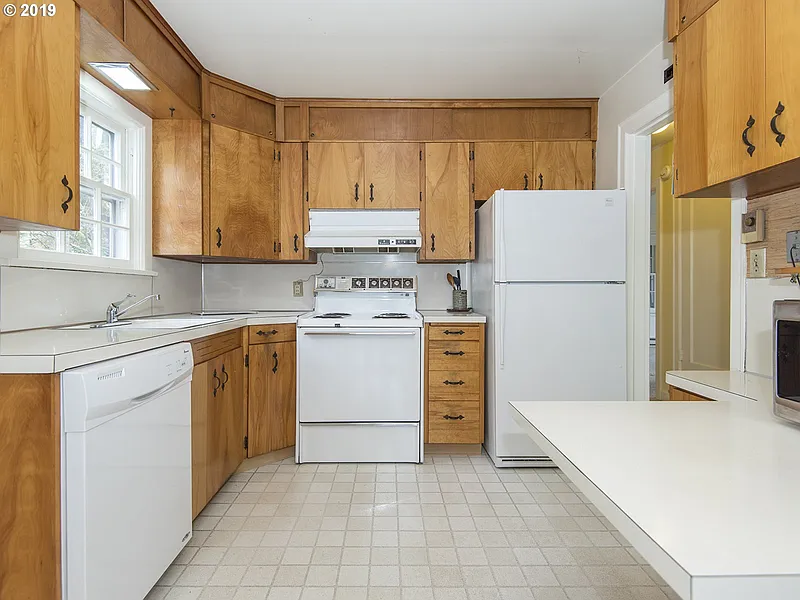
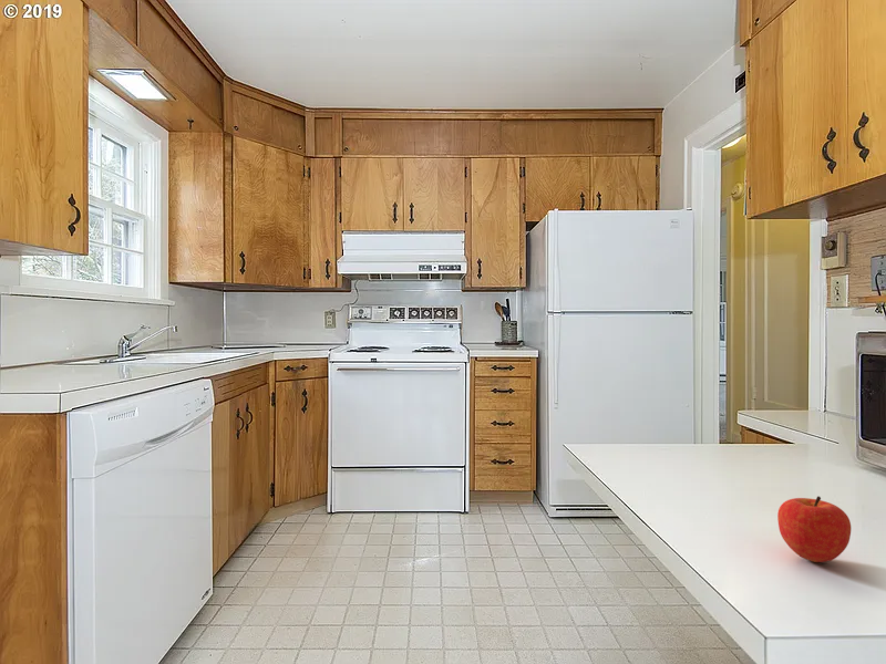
+ fruit [776,496,852,563]
